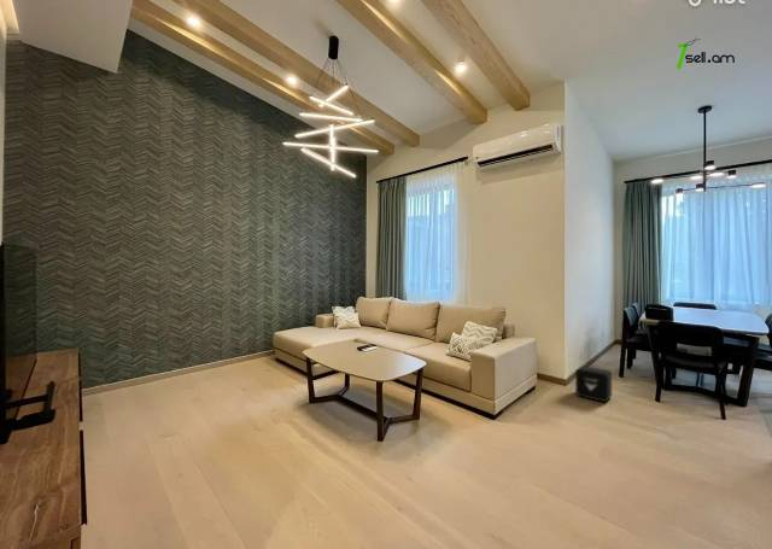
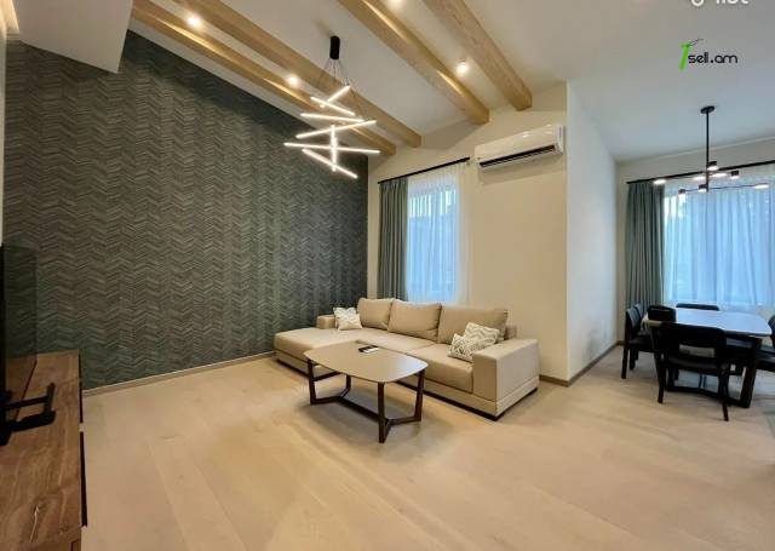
- air purifier [574,364,613,403]
